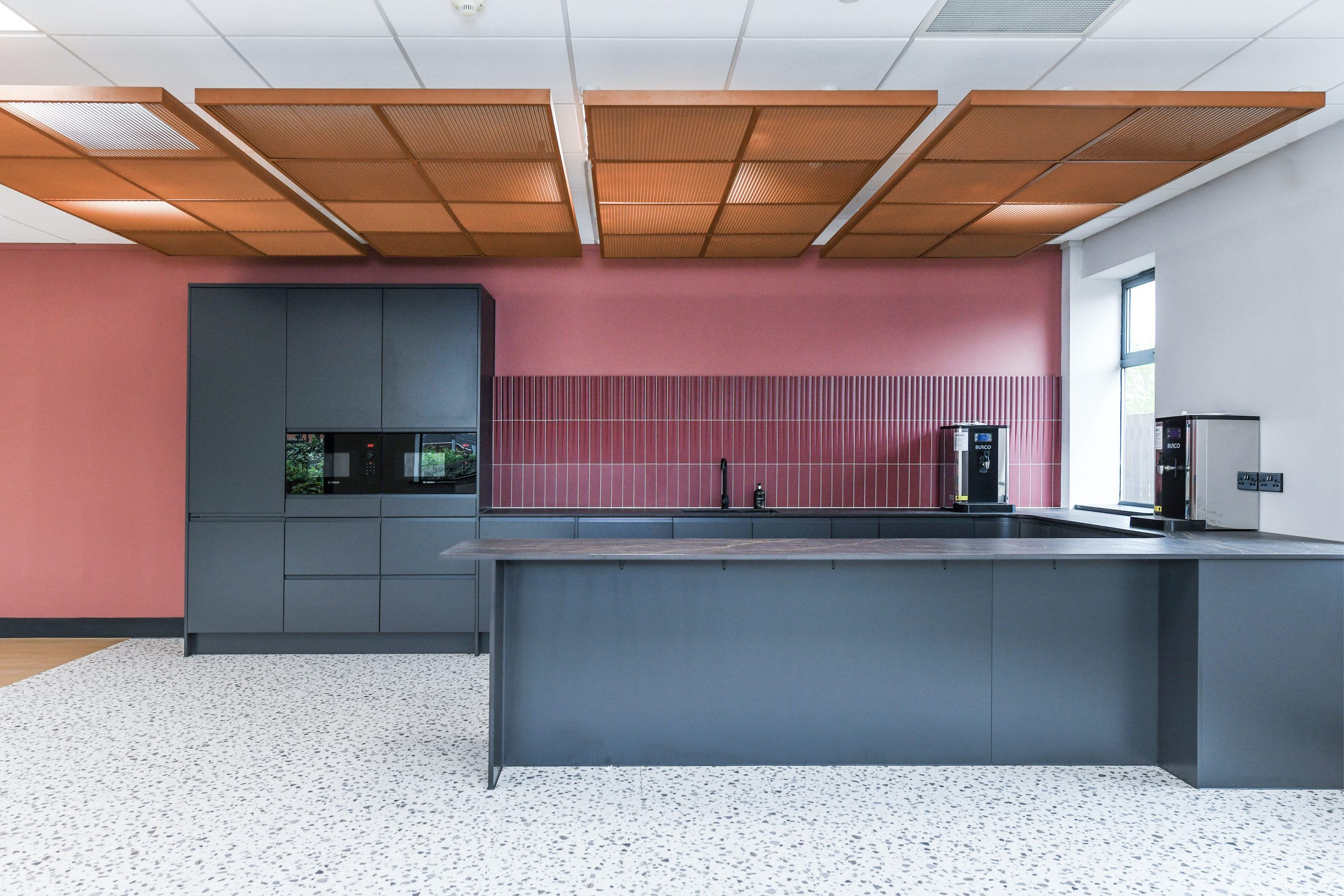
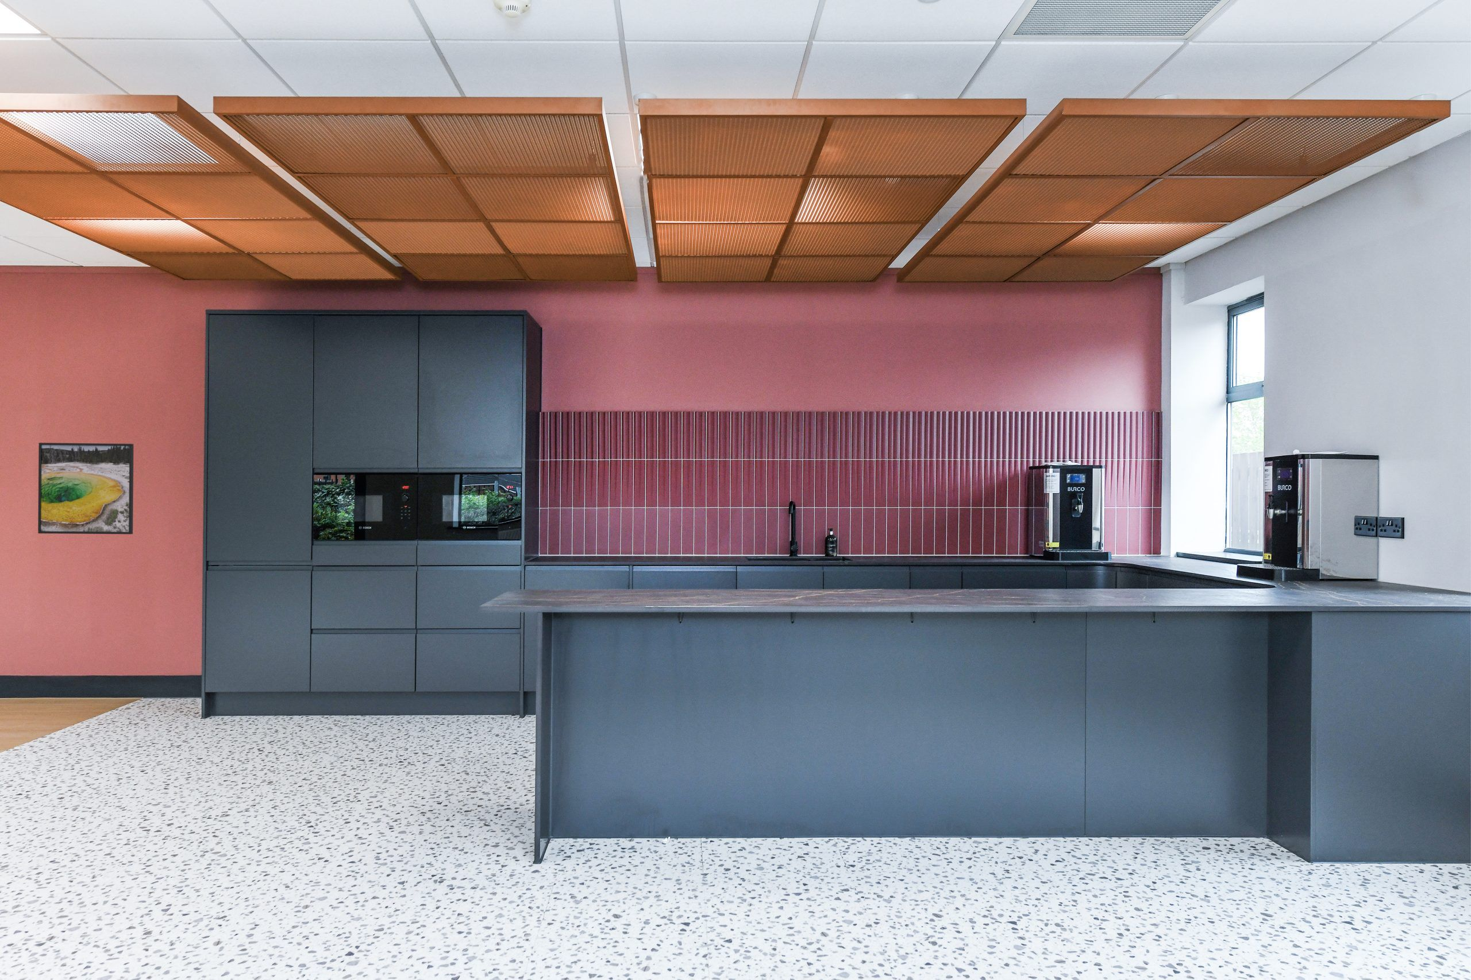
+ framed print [37,442,135,535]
